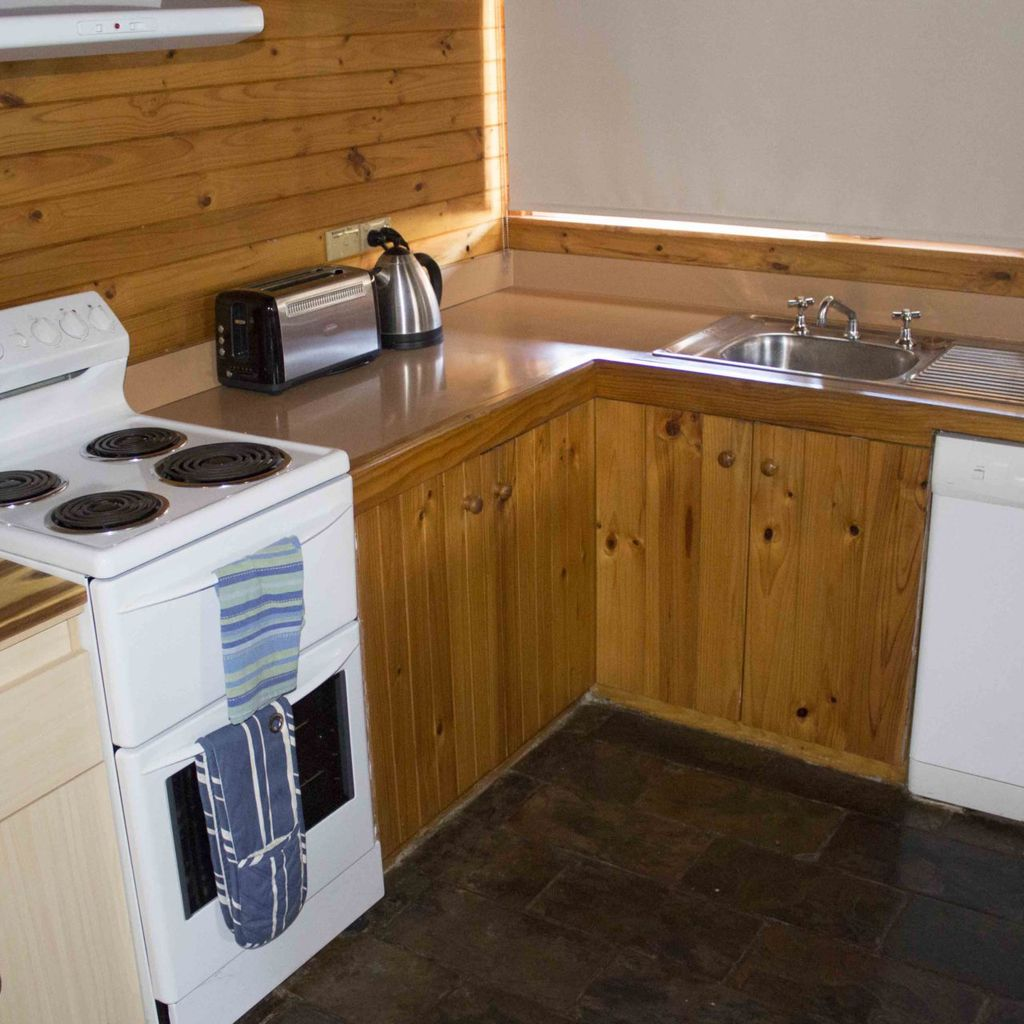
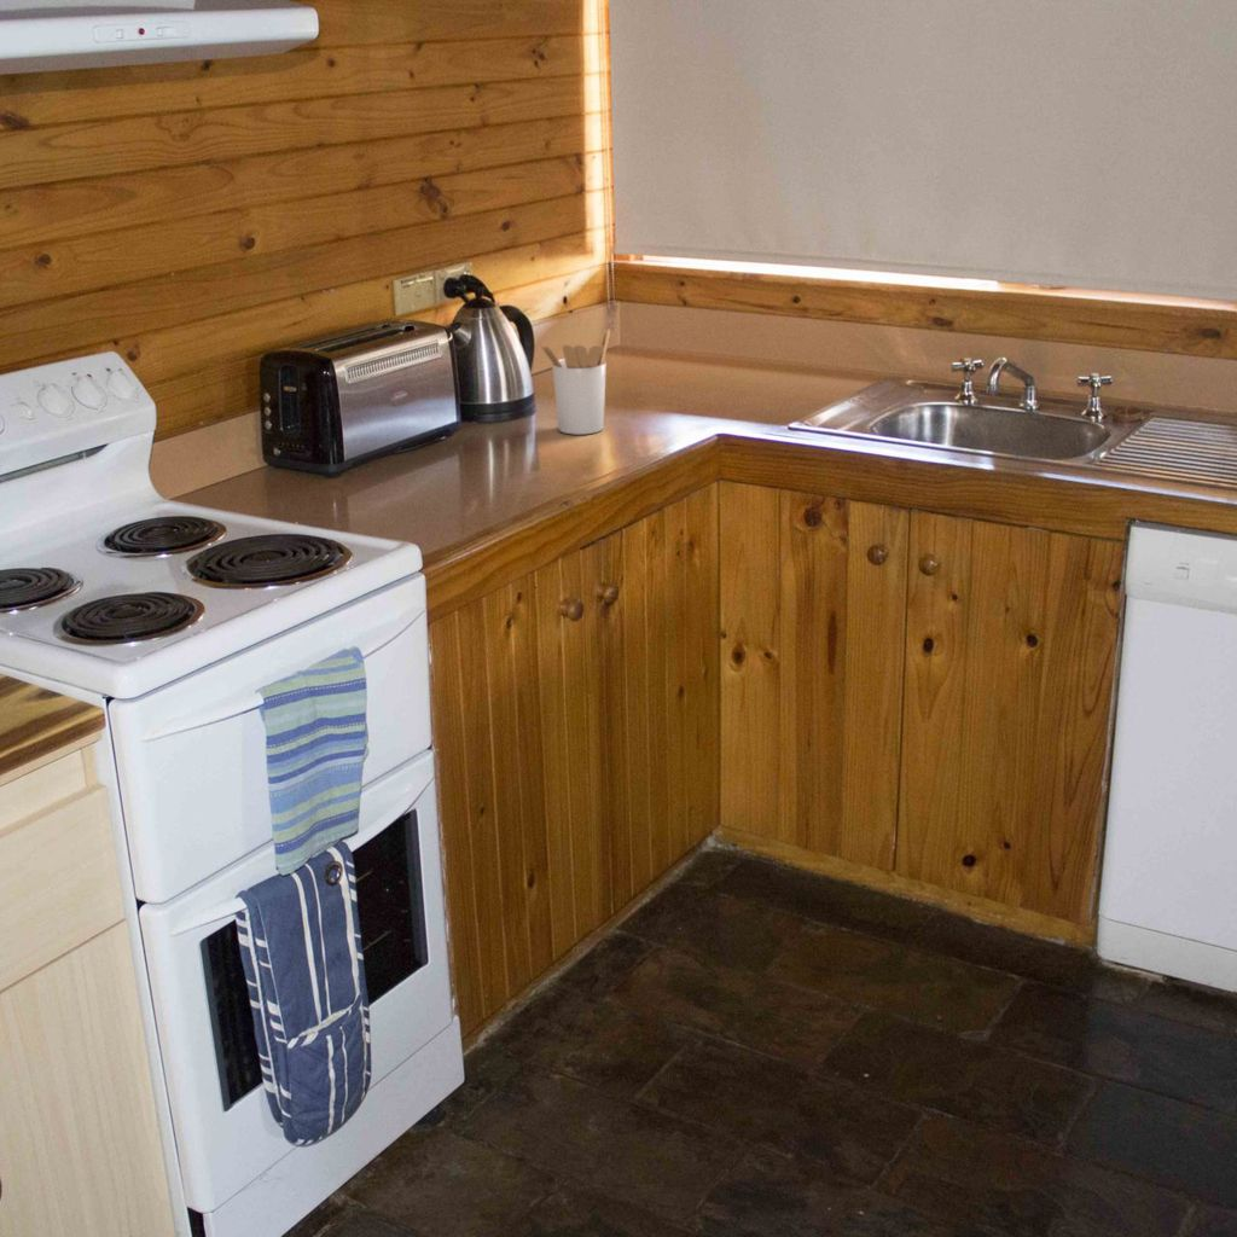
+ utensil holder [540,329,611,436]
